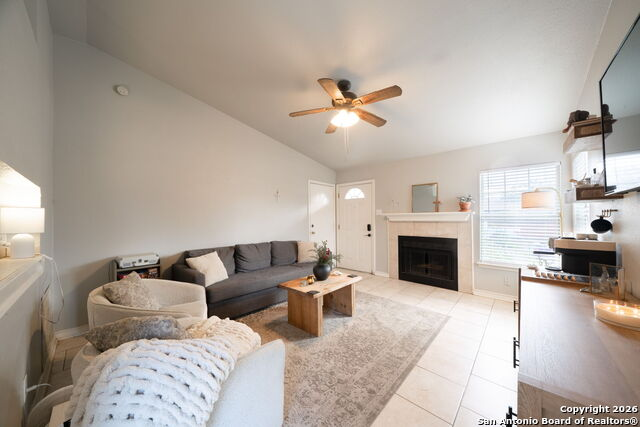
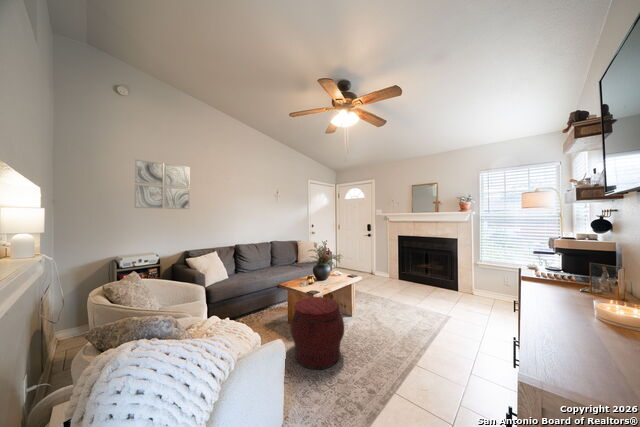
+ wall art [133,158,191,210]
+ ottoman [289,296,345,370]
